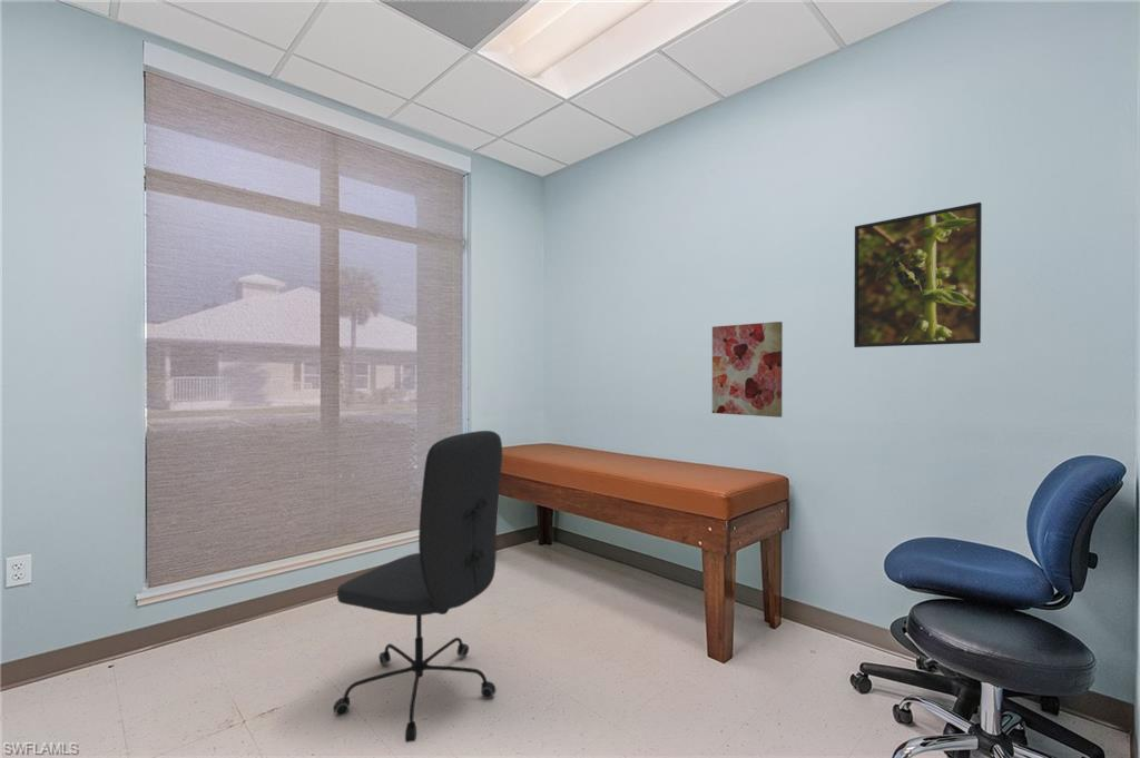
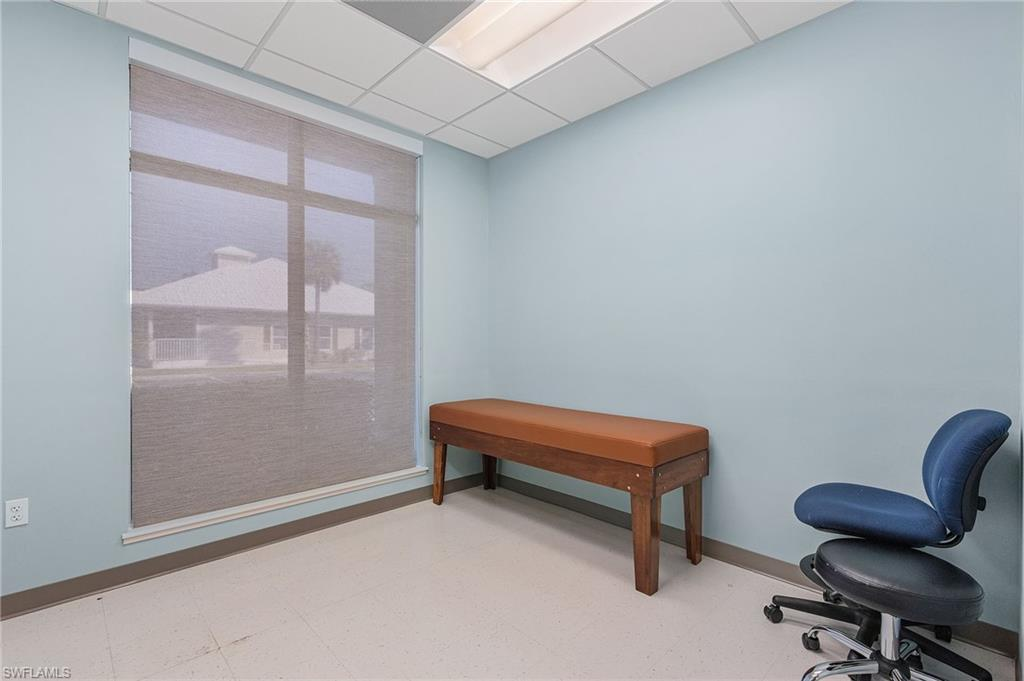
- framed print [853,201,983,348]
- wall art [711,321,784,419]
- office chair [333,430,503,744]
